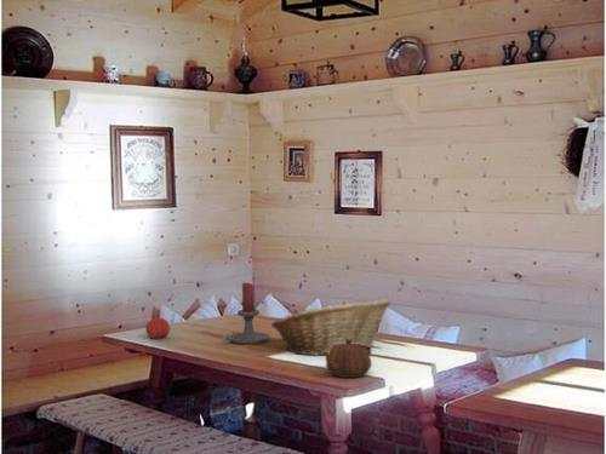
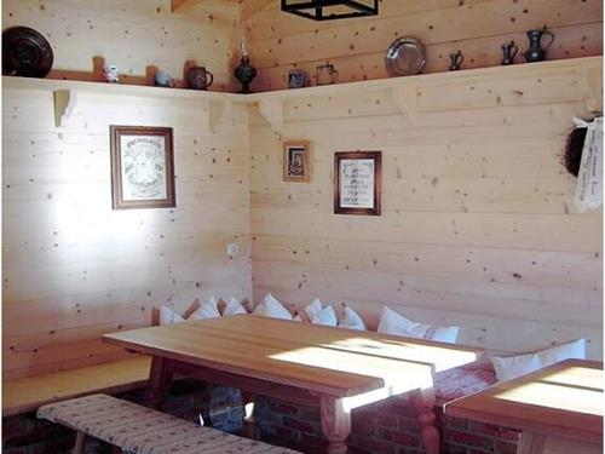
- teapot [322,339,373,379]
- candle holder [221,281,271,345]
- fruit [144,315,171,340]
- fruit basket [270,298,391,356]
